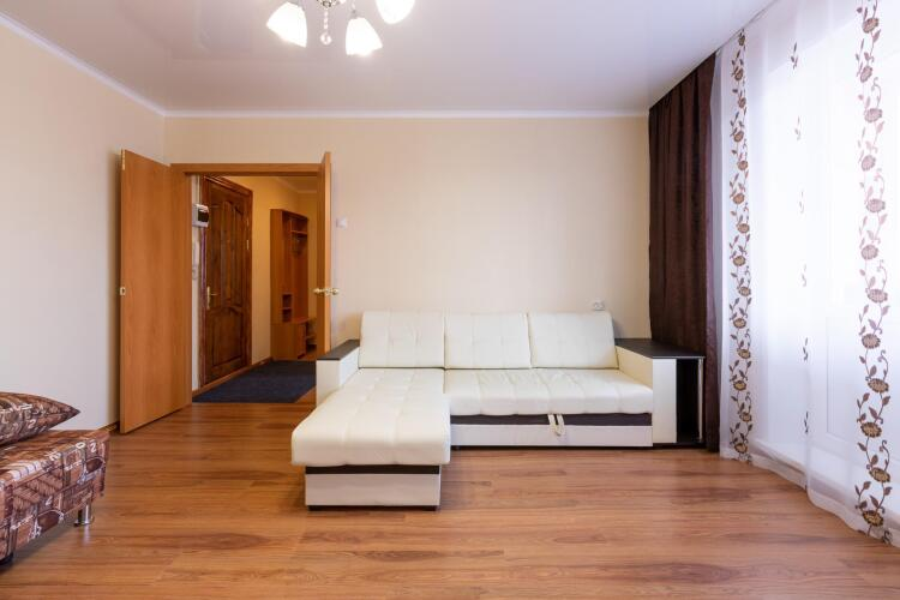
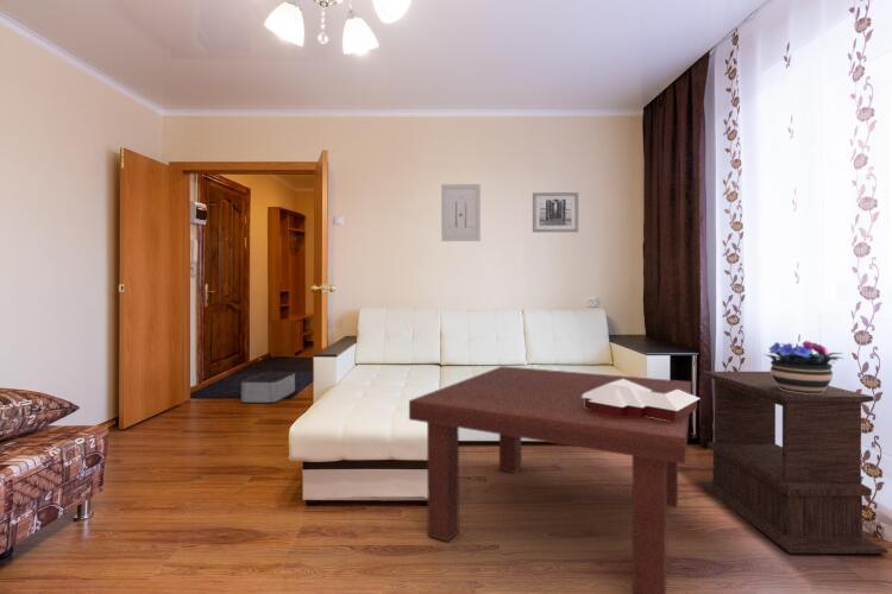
+ potted flower [760,340,844,394]
+ wall art [532,191,579,234]
+ books [583,379,702,422]
+ wall art [440,183,482,242]
+ coffee table [408,365,692,594]
+ side table [697,371,888,555]
+ storage bin [240,372,296,404]
